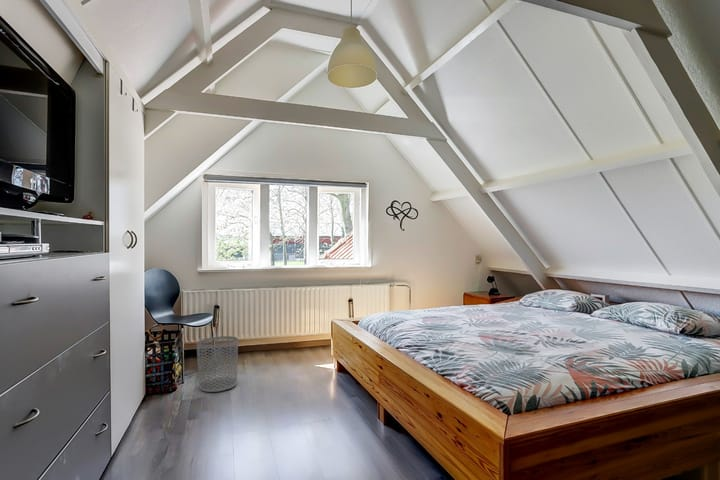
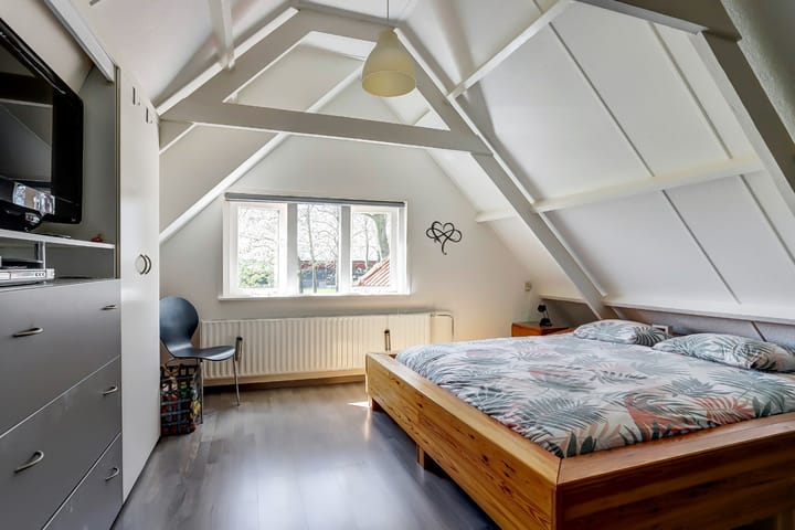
- waste bin [196,335,239,393]
